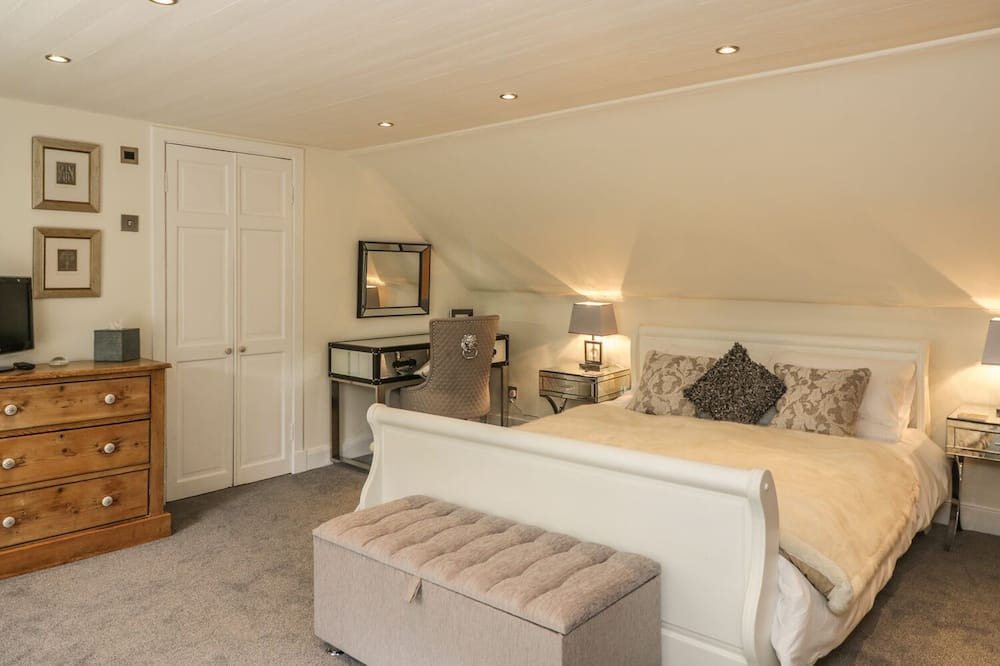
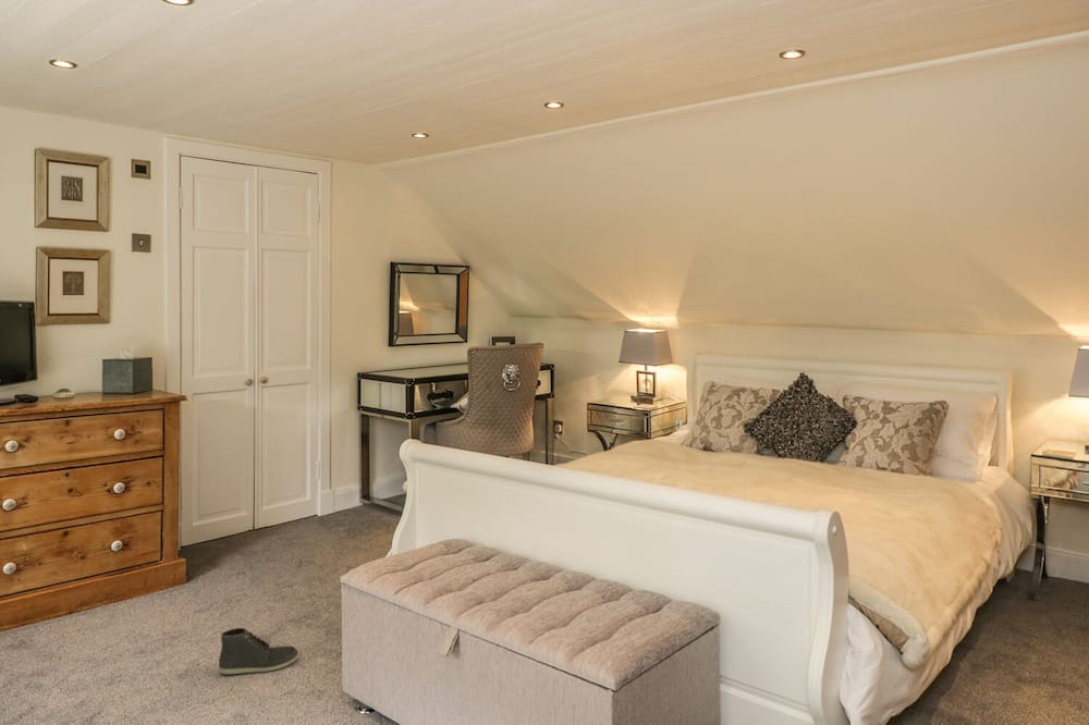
+ sneaker [218,627,299,675]
